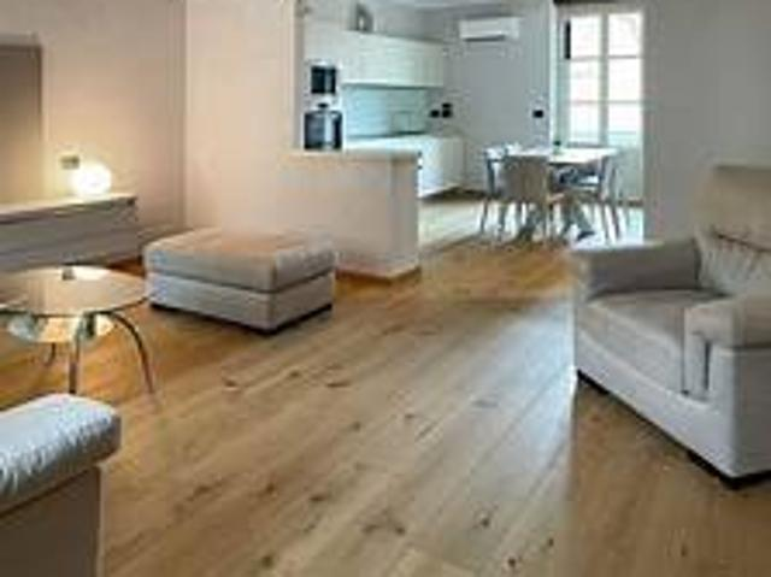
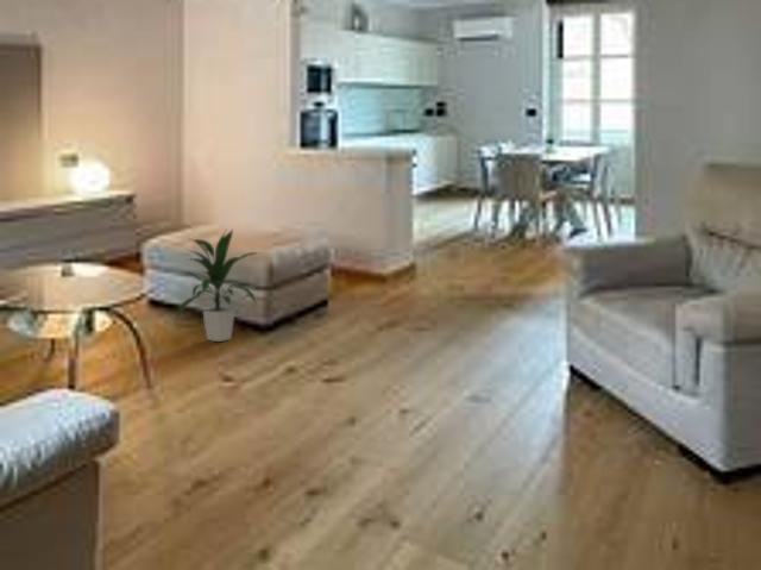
+ indoor plant [174,227,265,343]
